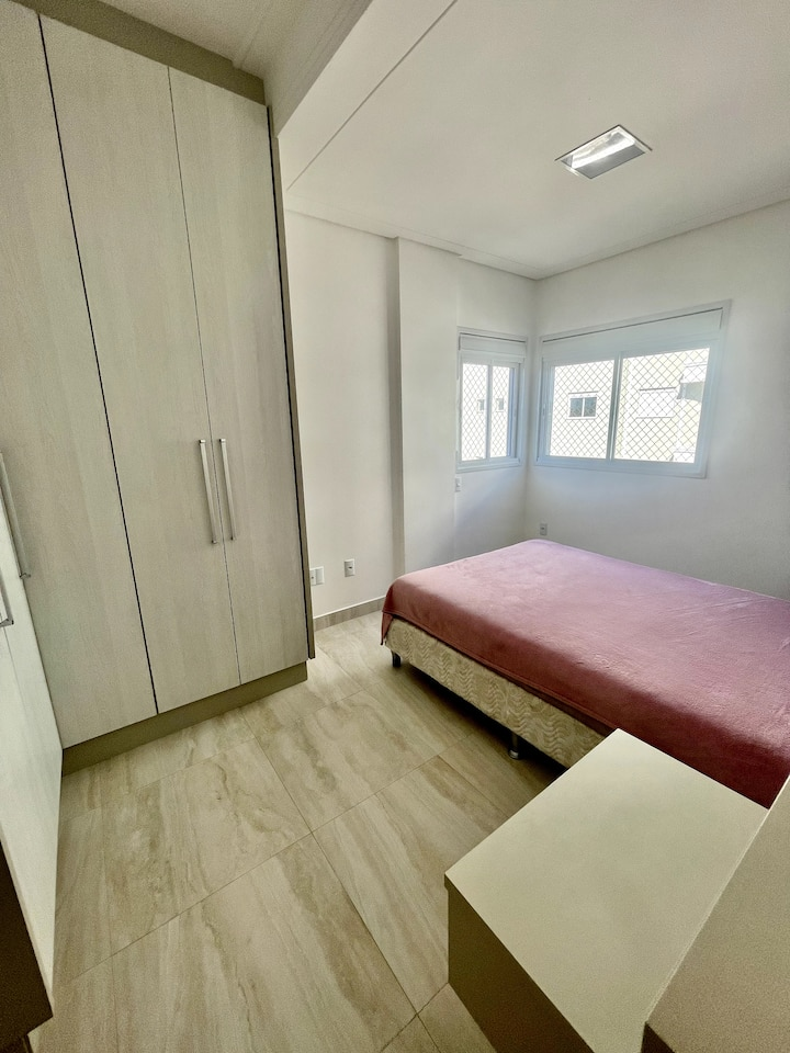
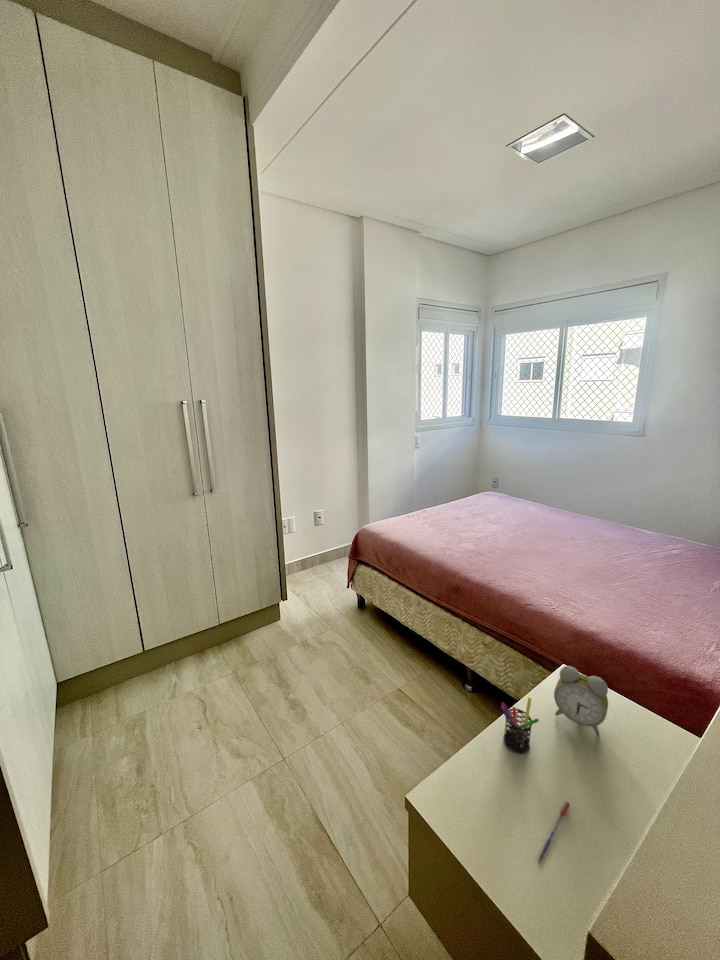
+ alarm clock [553,665,609,736]
+ pen holder [500,696,540,754]
+ pen [535,800,571,865]
